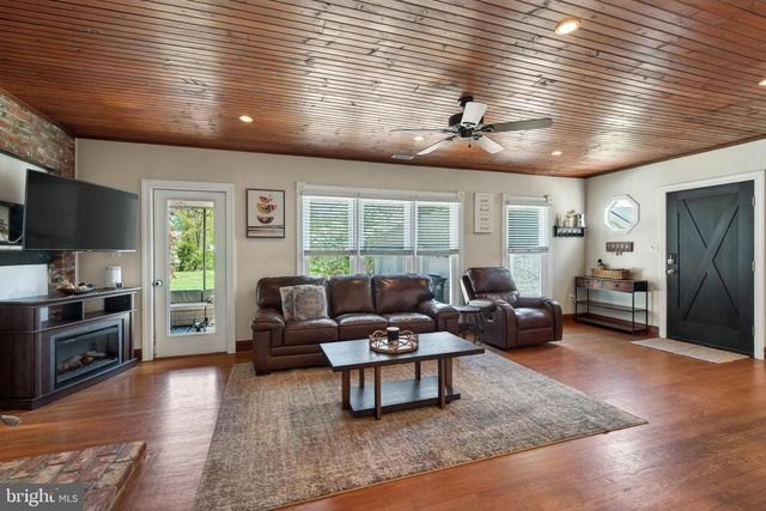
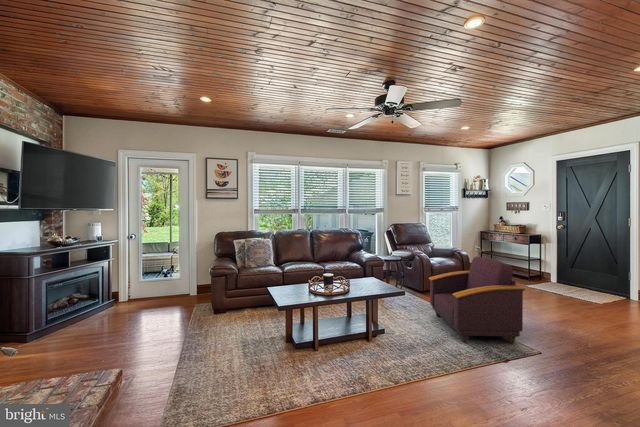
+ armchair [428,256,526,344]
